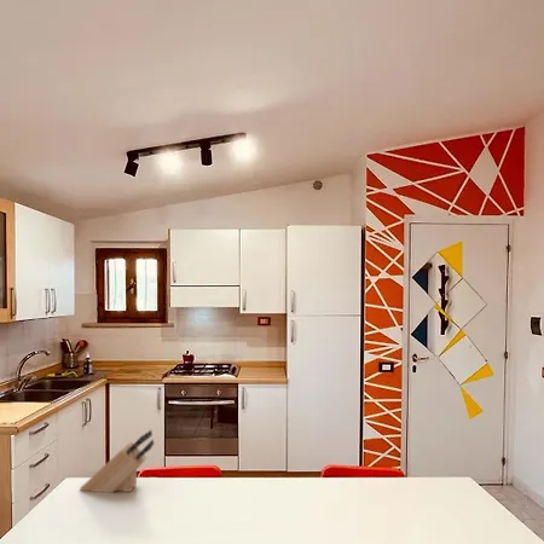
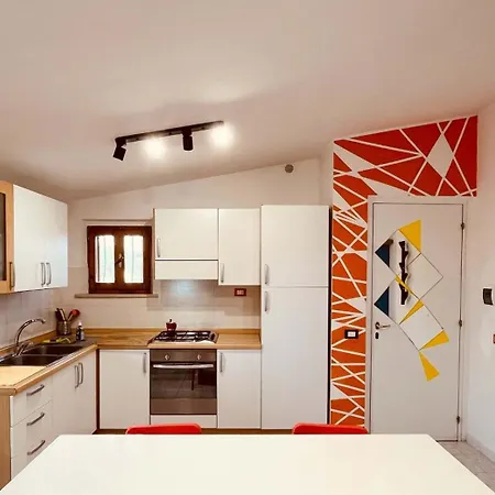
- knife block [79,429,155,494]
